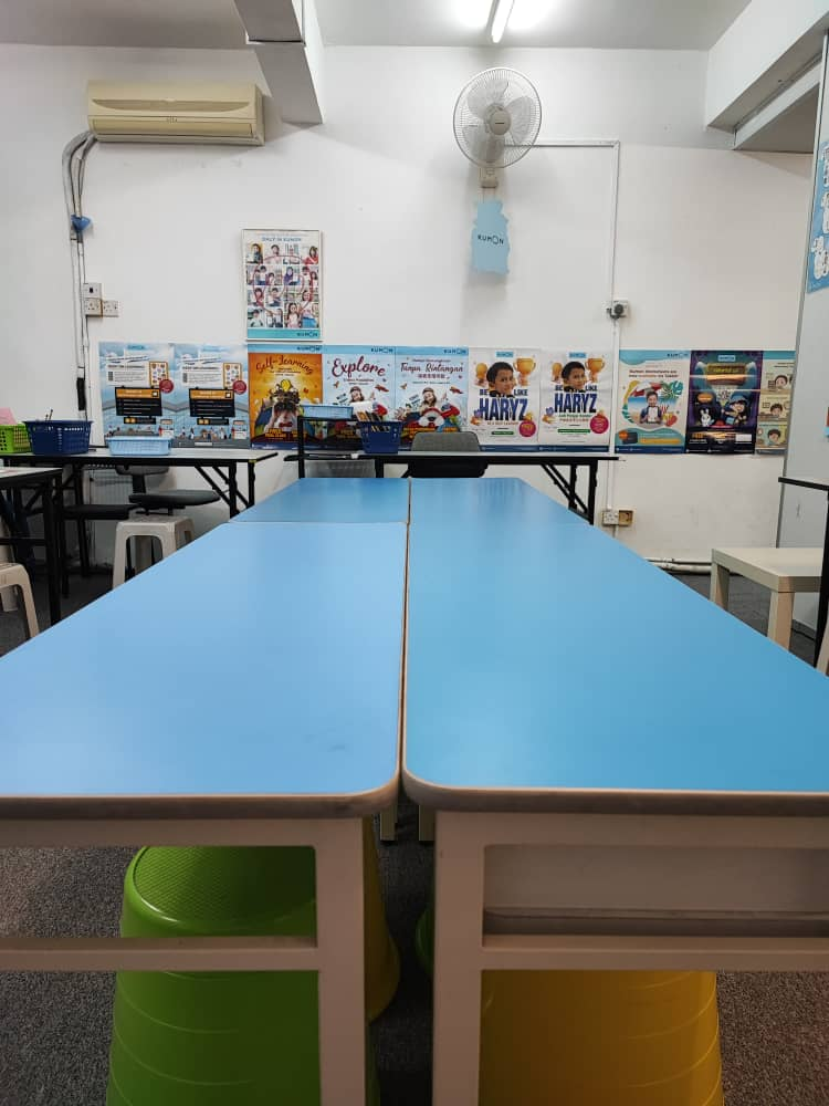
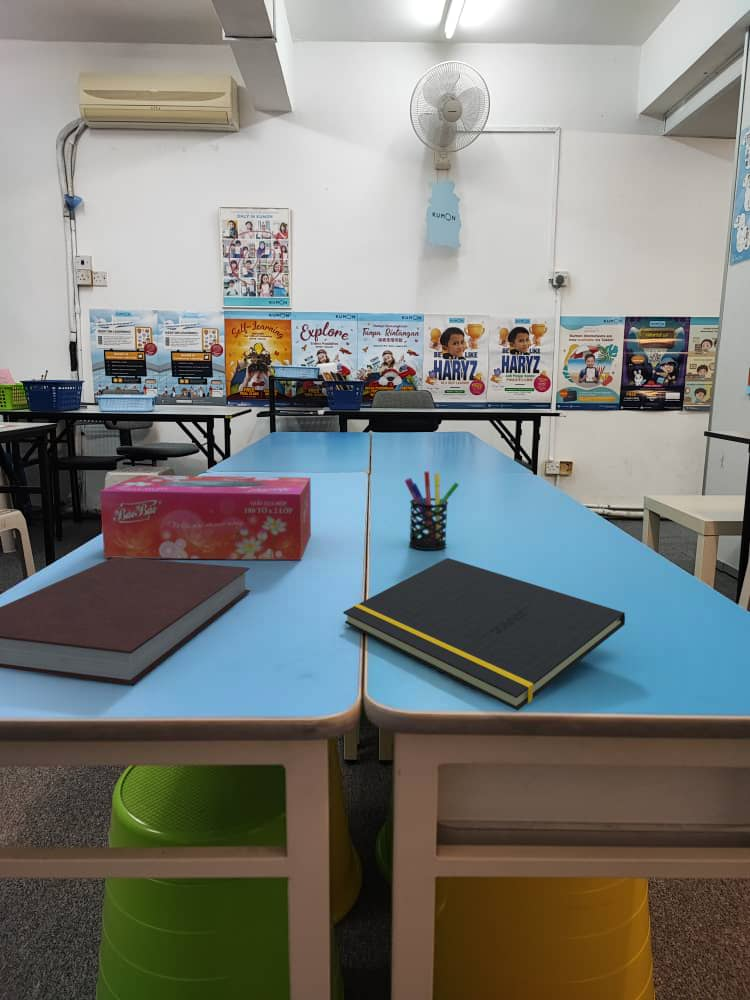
+ notebook [0,557,251,686]
+ notepad [342,557,626,712]
+ tissue box [99,474,312,561]
+ pen holder [404,470,460,551]
